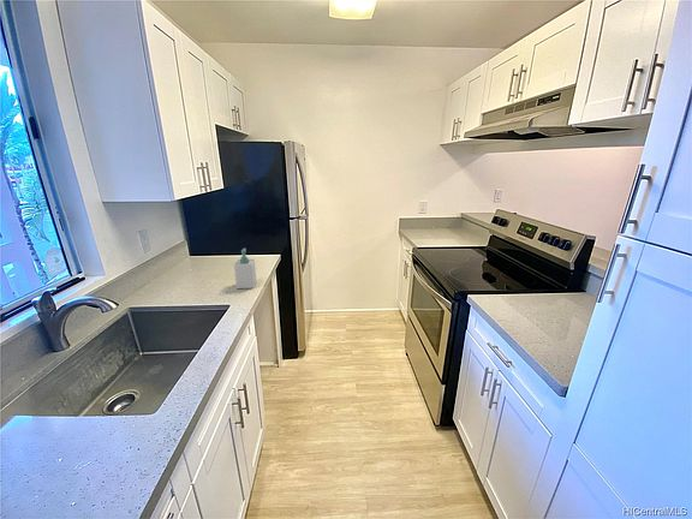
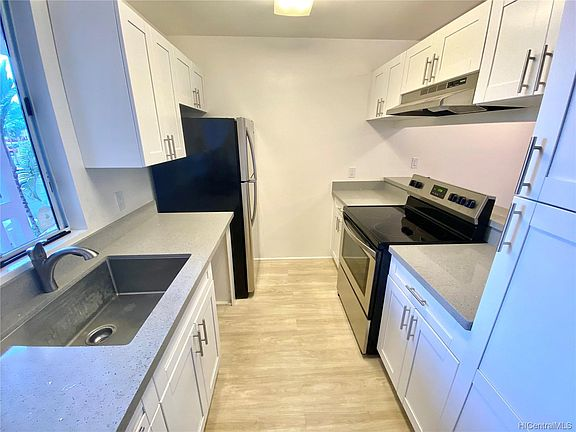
- soap bottle [233,247,257,290]
